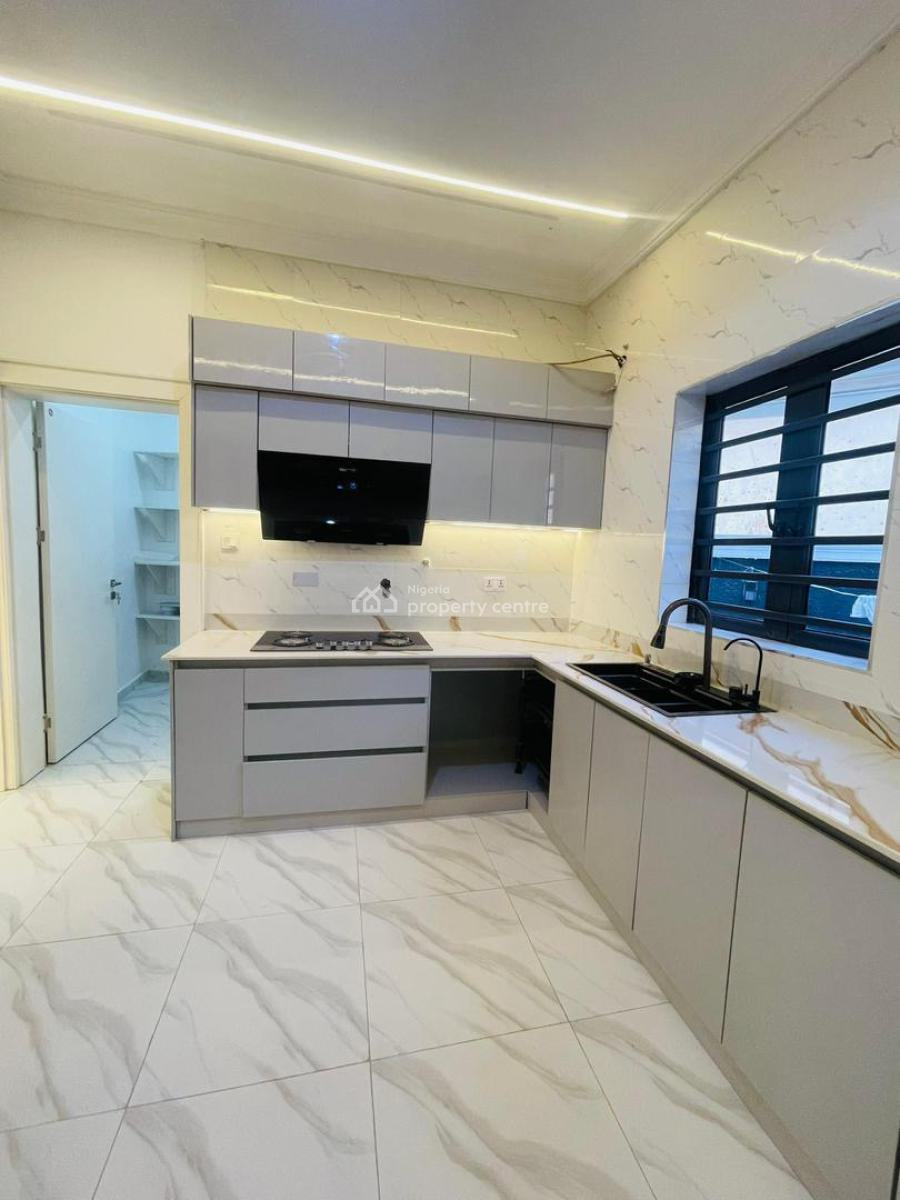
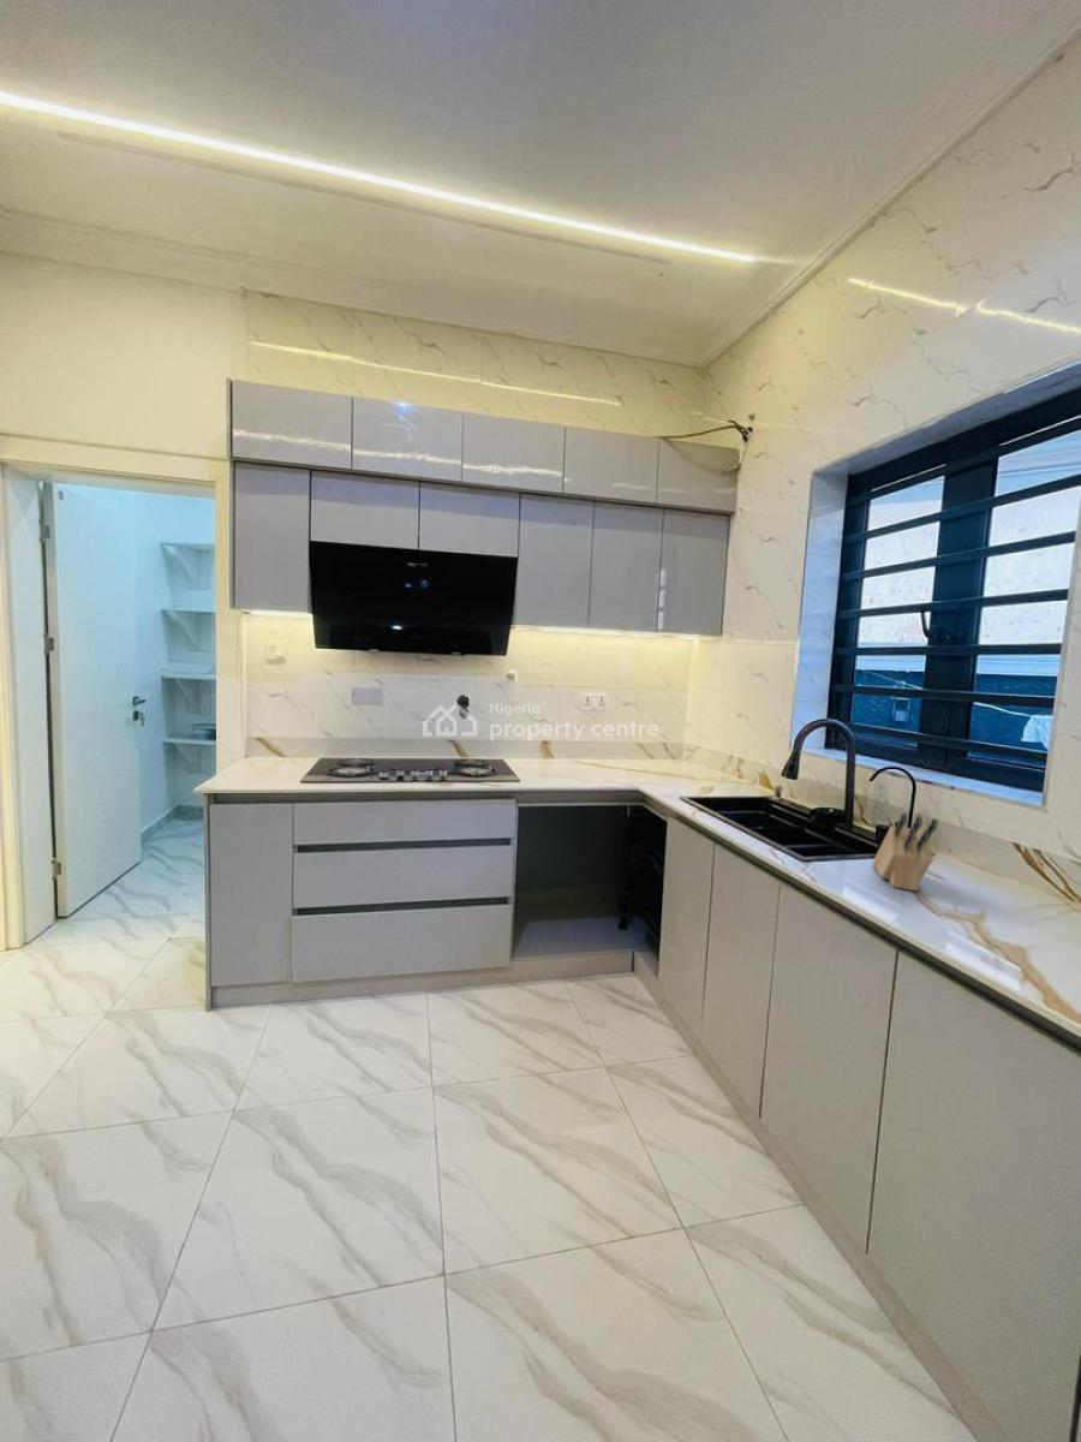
+ knife block [872,812,938,892]
